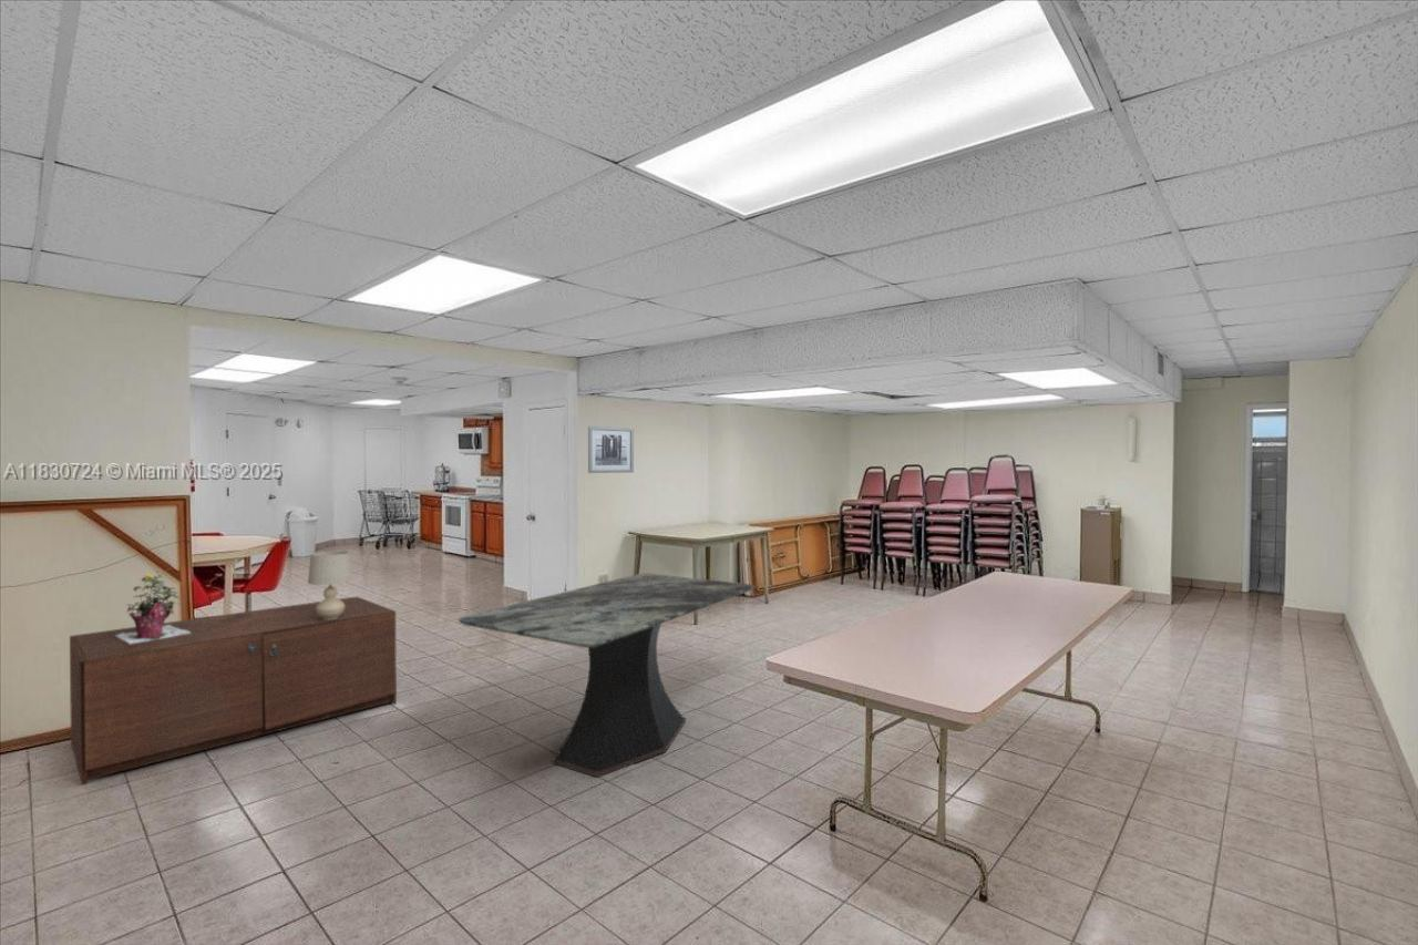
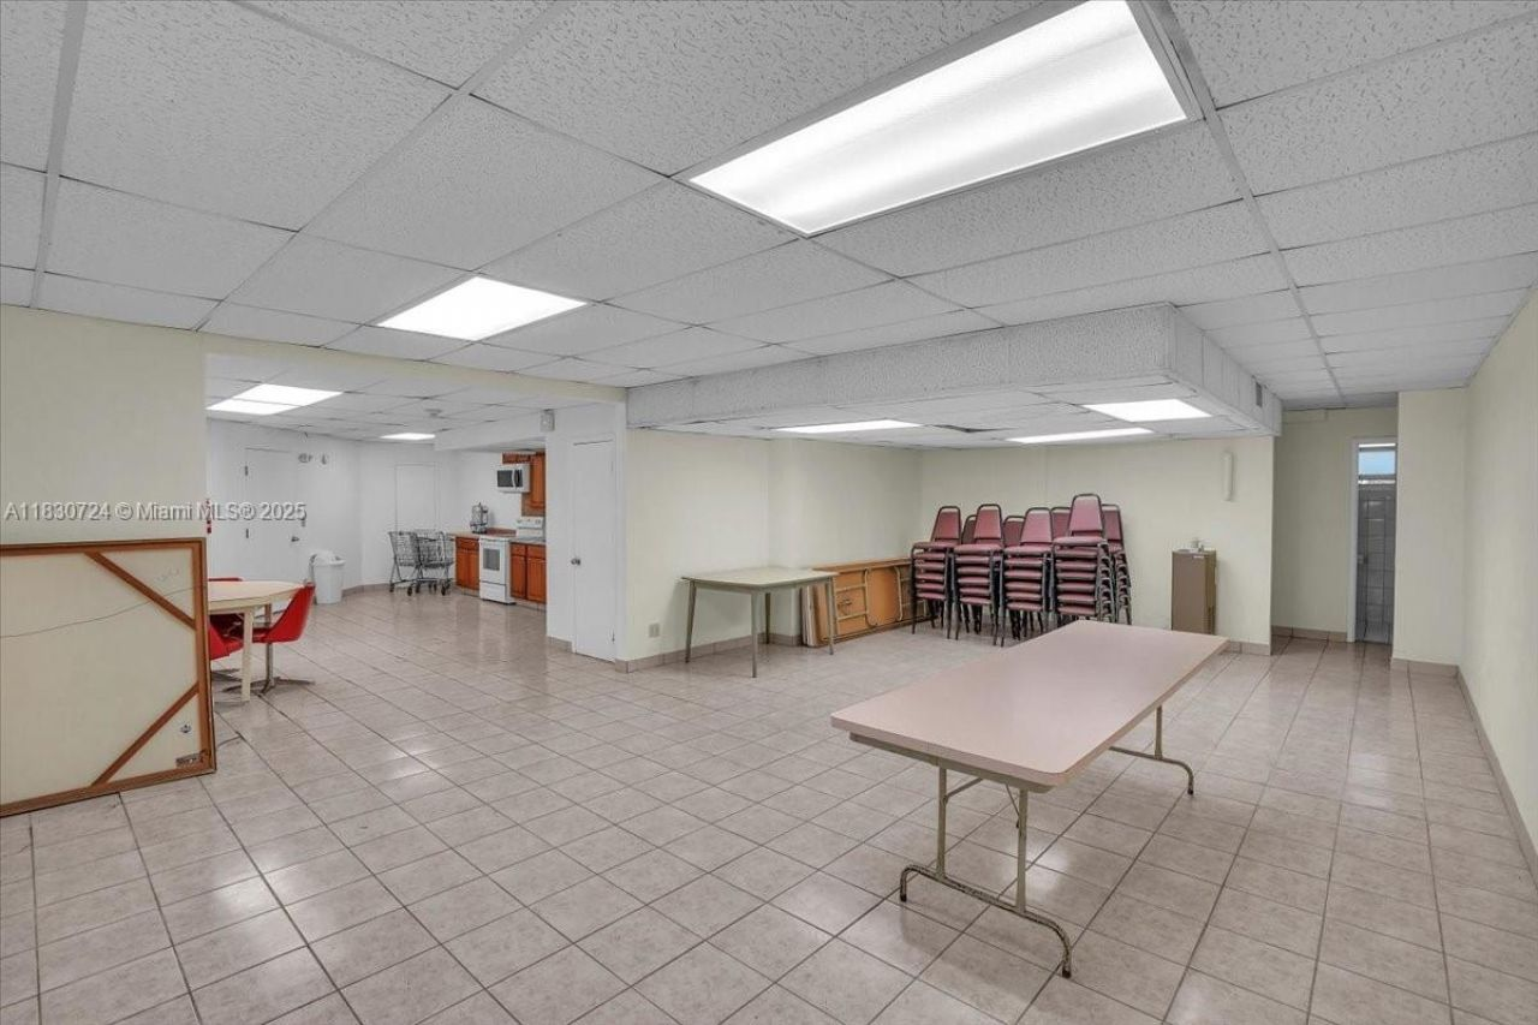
- dining table [458,573,756,779]
- table lamp [307,549,353,619]
- potted plant [115,569,191,644]
- wall art [587,425,635,474]
- storage trunk [69,596,398,785]
